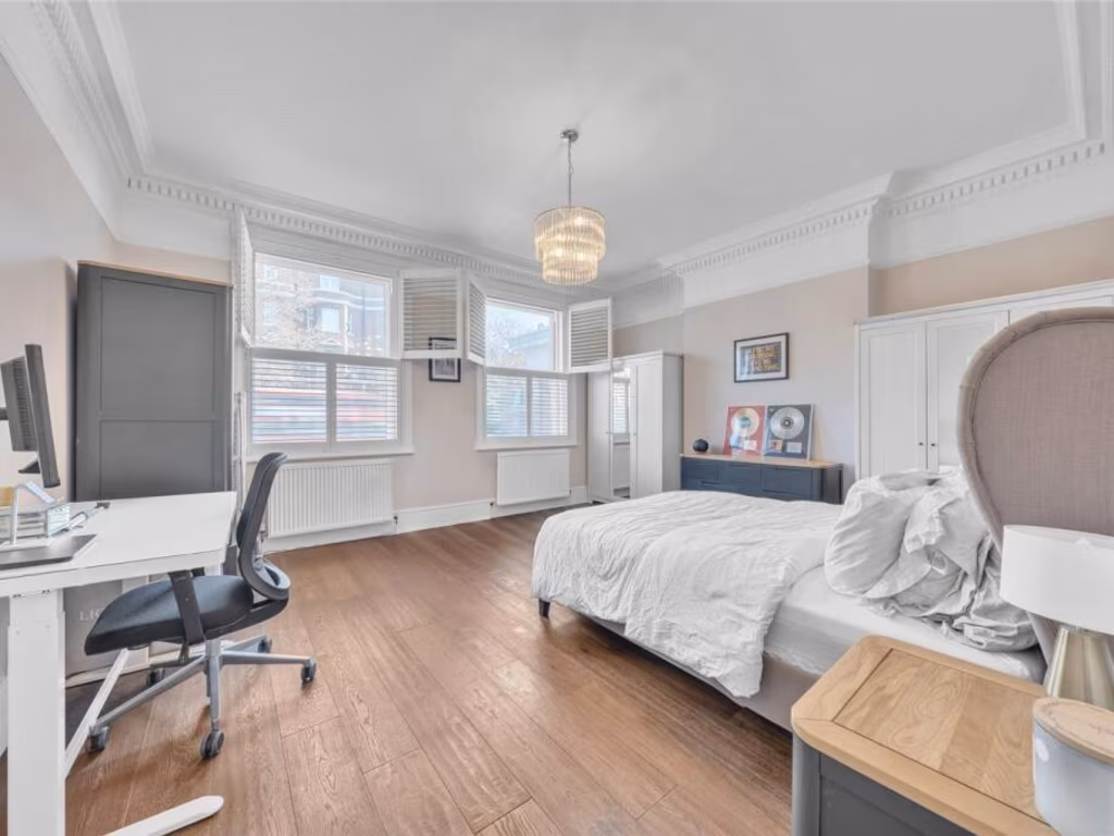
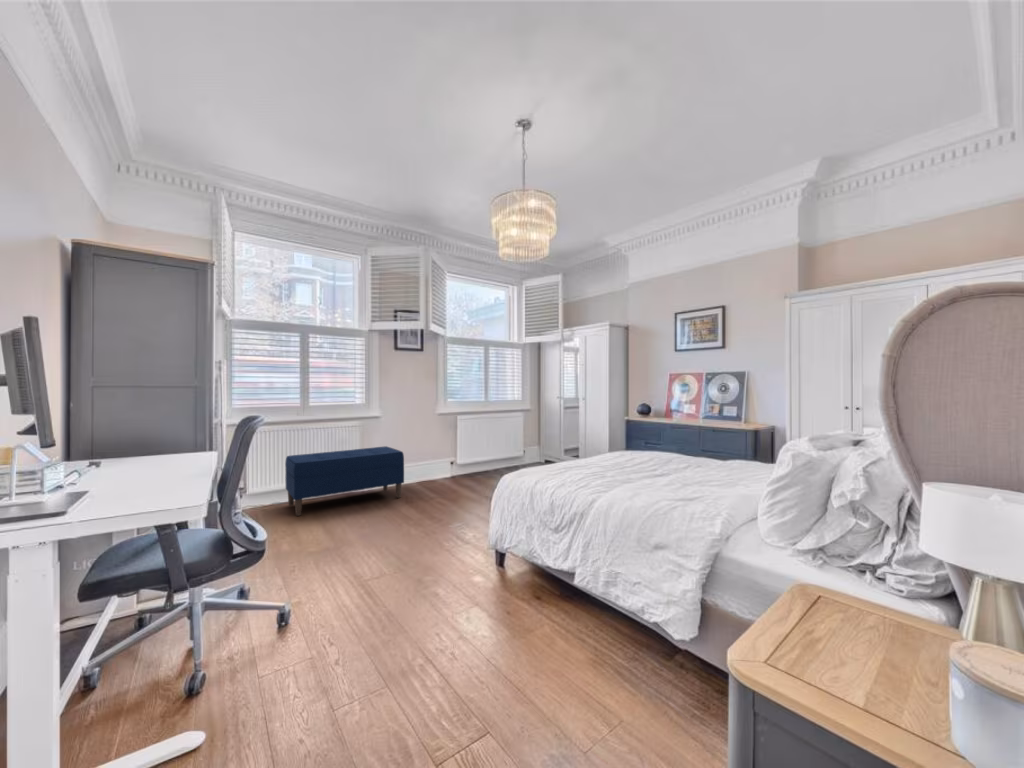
+ bench [284,445,405,517]
